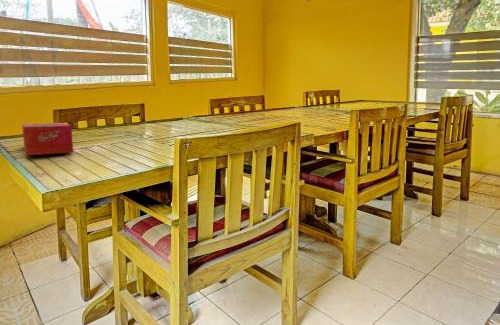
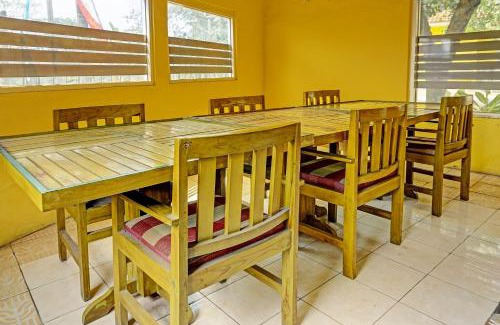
- tissue box [21,122,74,156]
